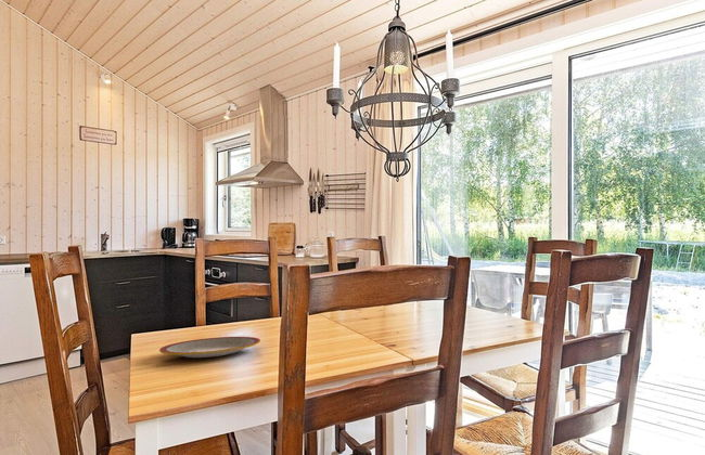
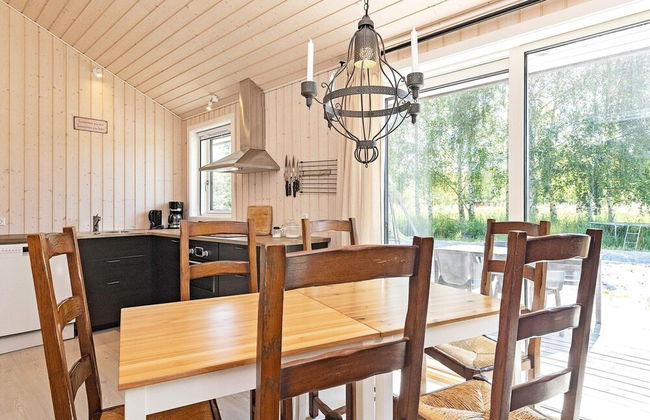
- plate [158,336,261,359]
